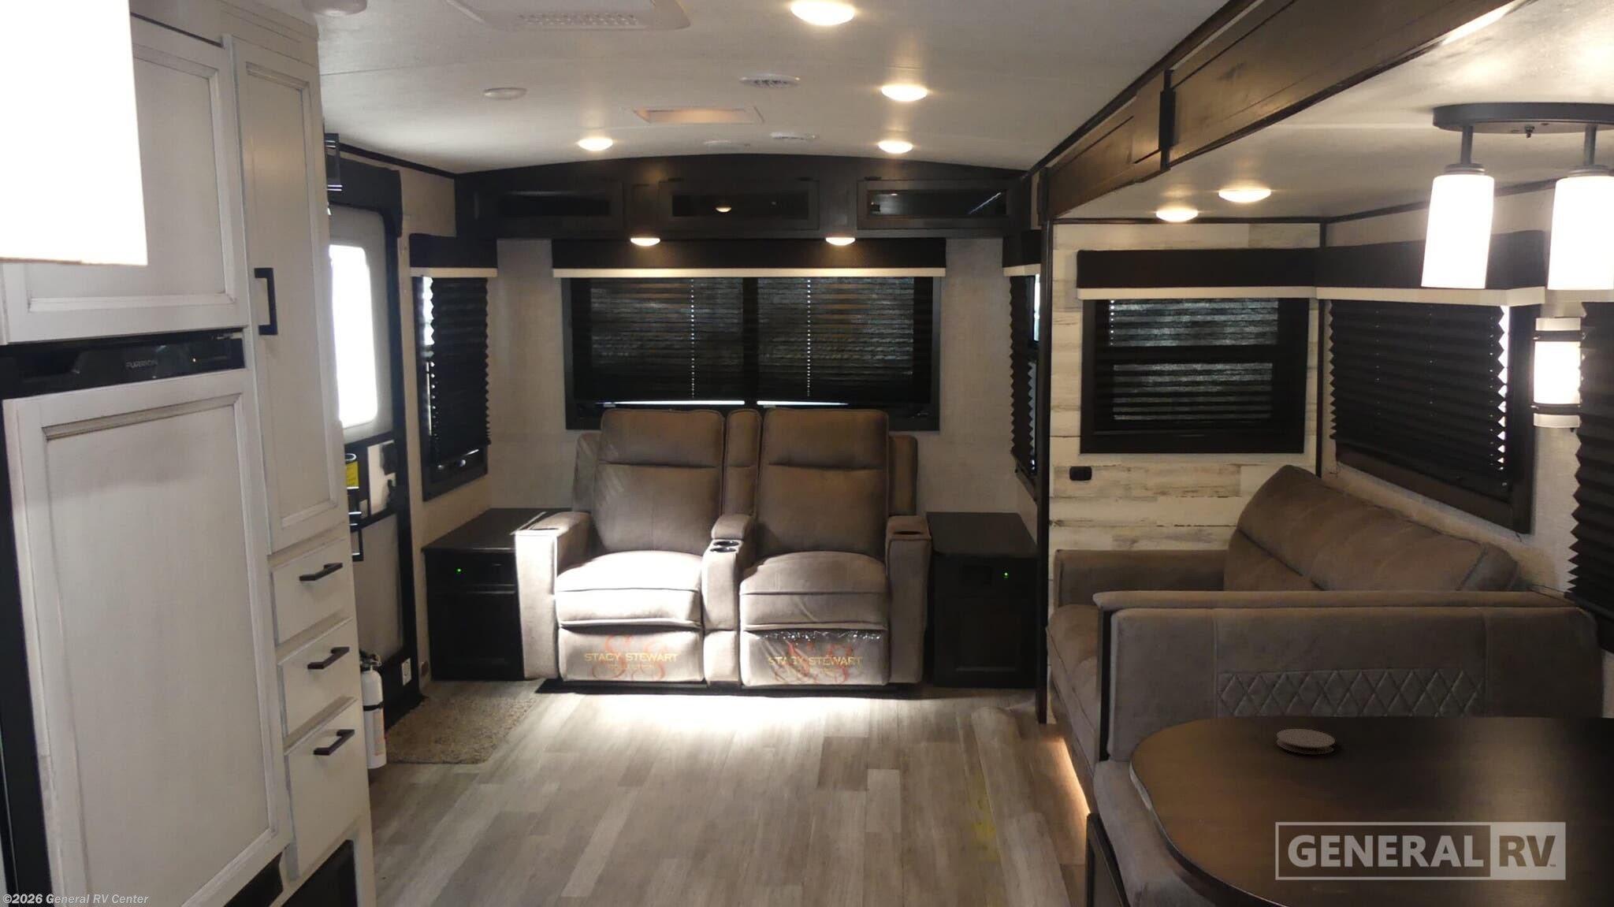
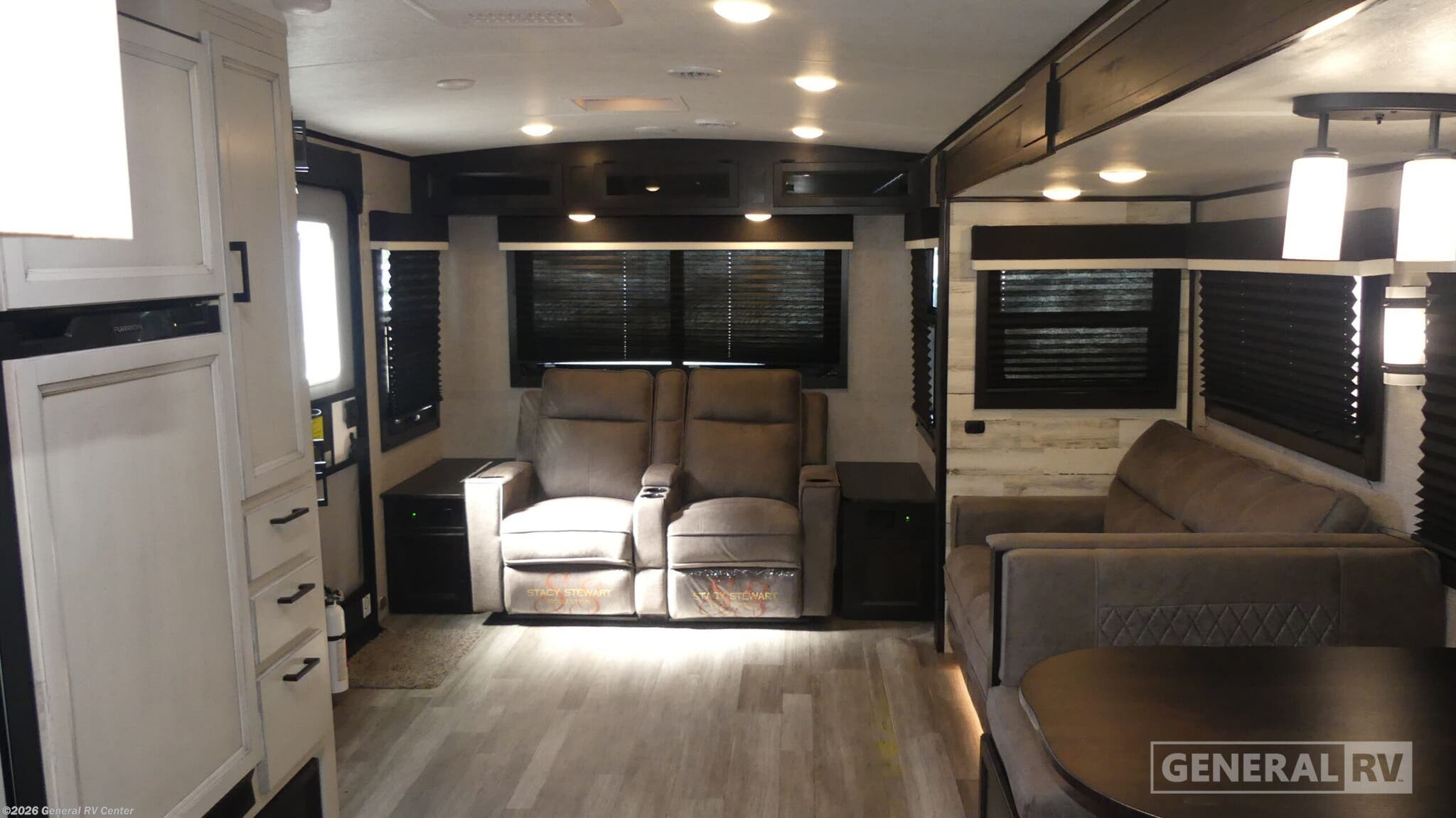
- coaster [1276,728,1336,755]
